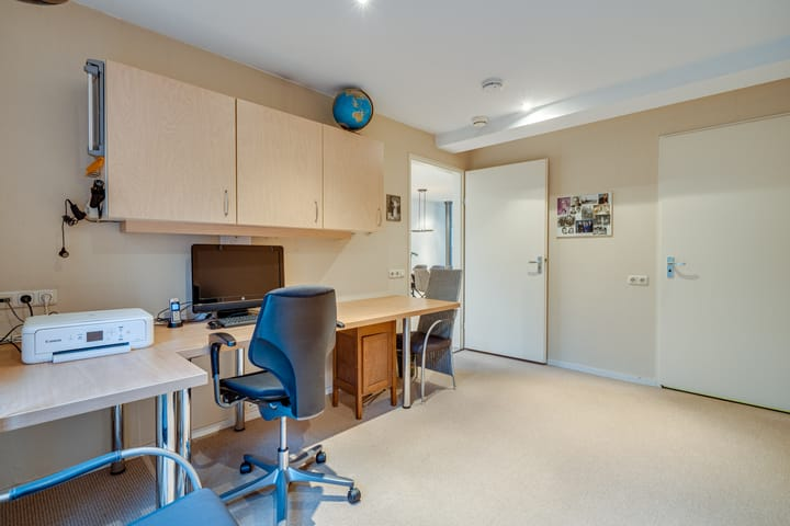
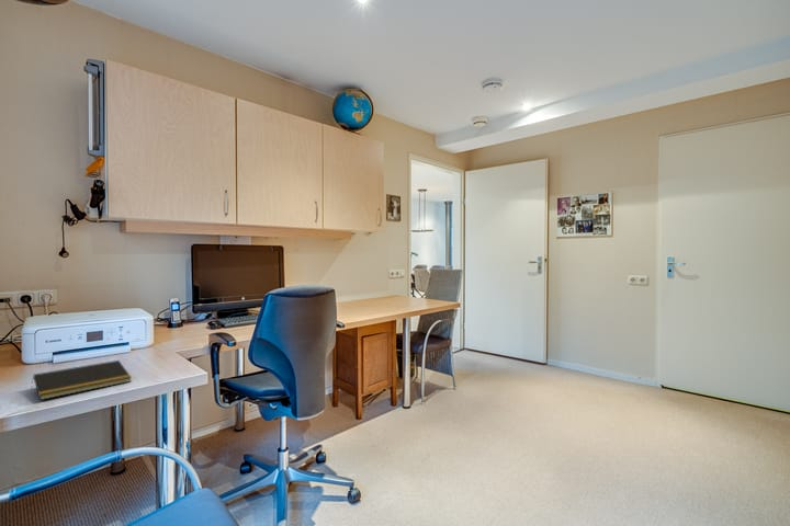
+ notepad [30,359,133,401]
